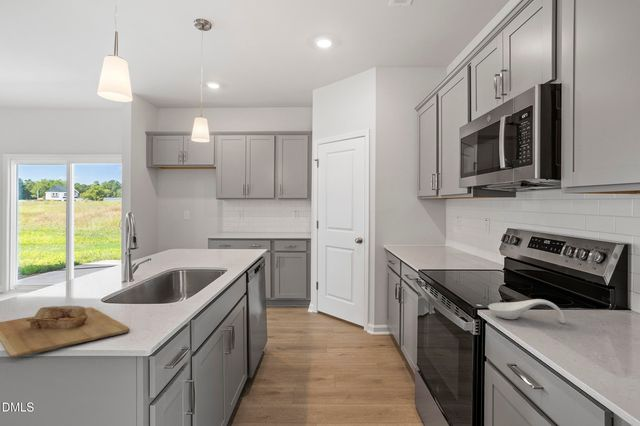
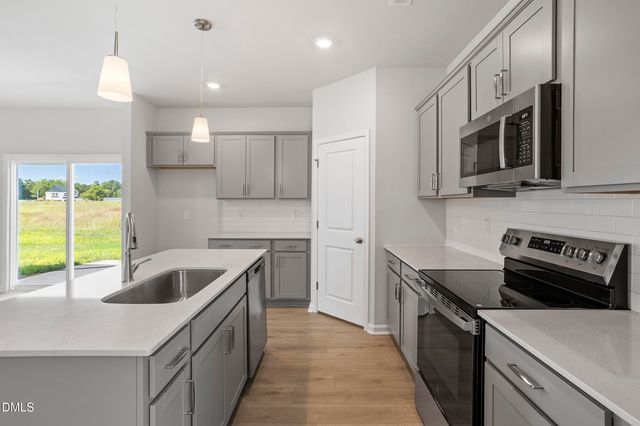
- cutting board [0,305,131,359]
- spoon rest [487,298,566,324]
